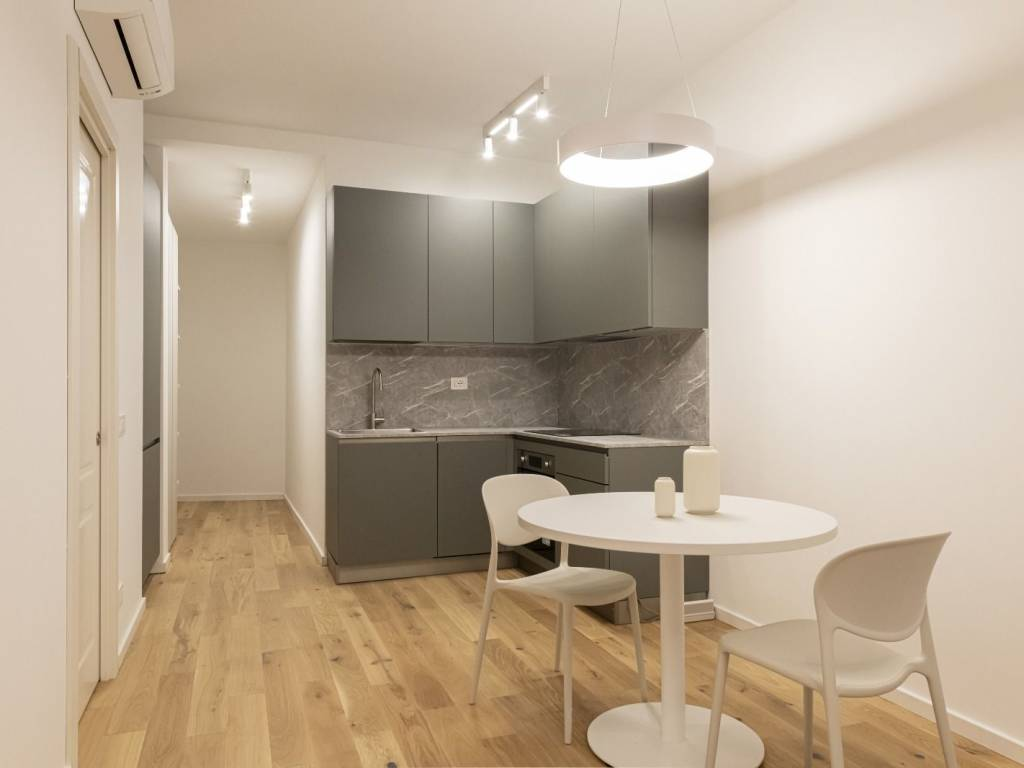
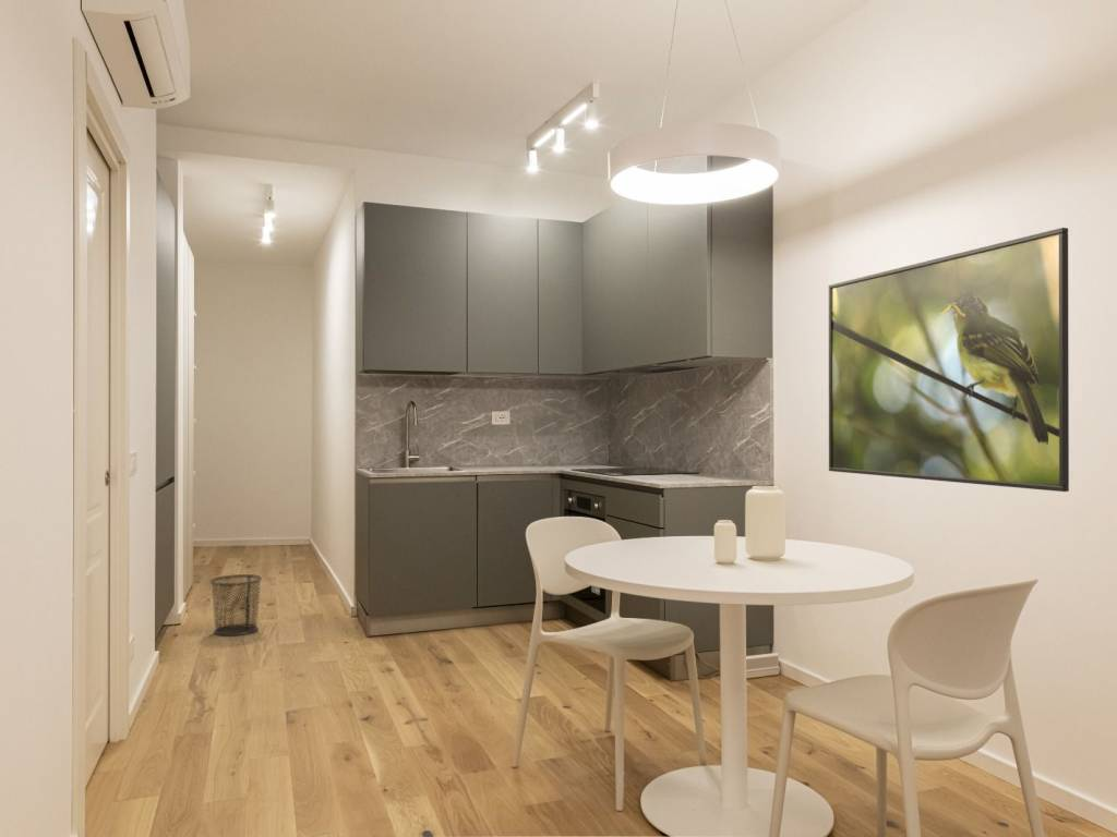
+ waste bin [209,573,263,638]
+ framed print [828,227,1070,493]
